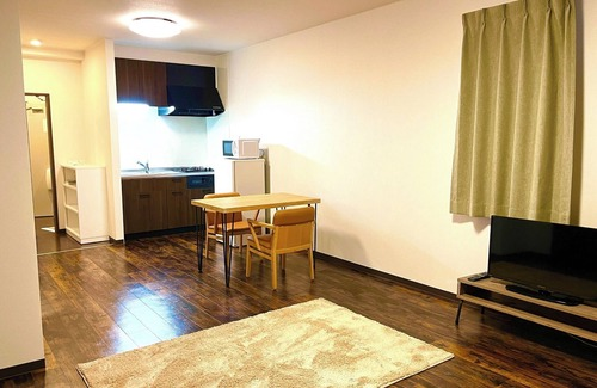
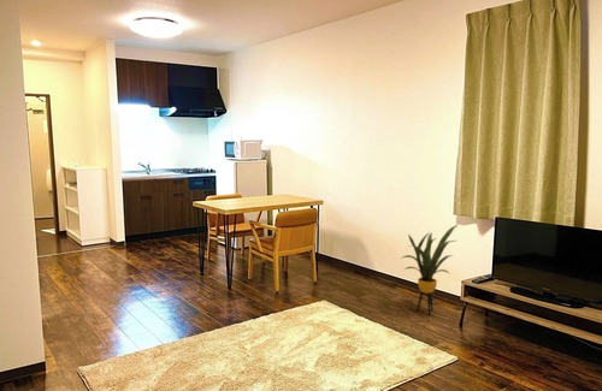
+ house plant [400,224,459,316]
